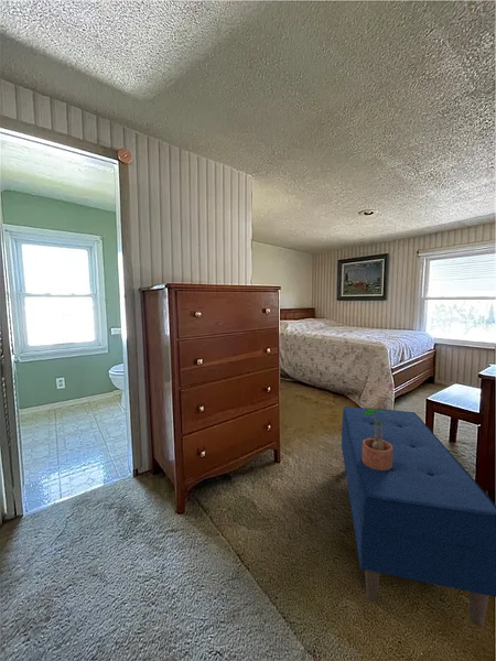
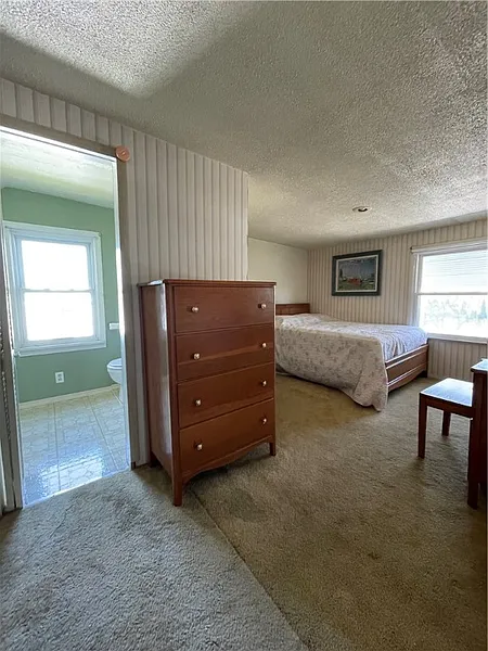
- bench [341,405,496,628]
- potted plant [363,408,392,470]
